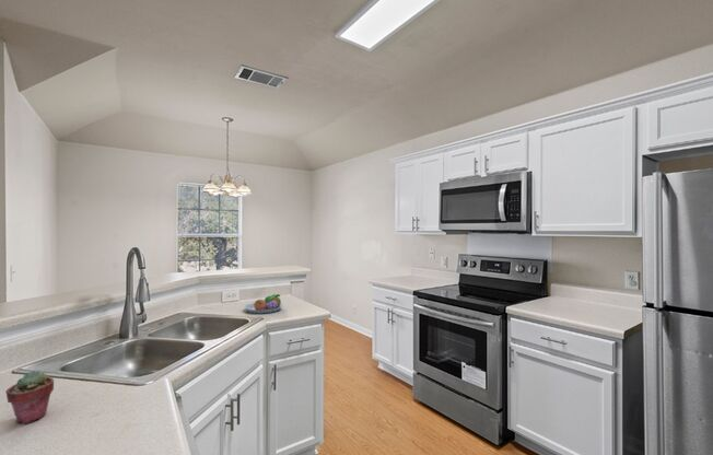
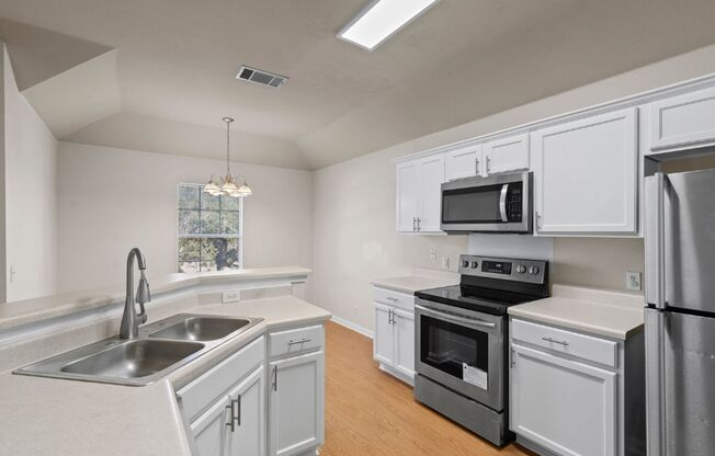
- potted succulent [4,370,55,425]
- fruit bowl [243,293,284,314]
